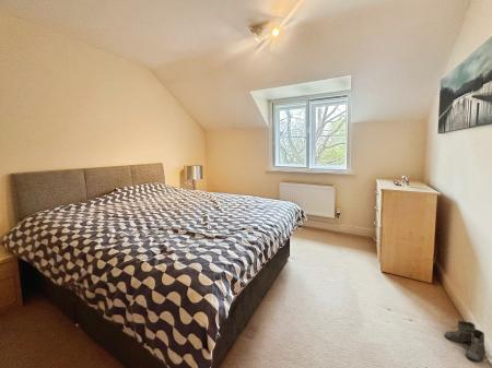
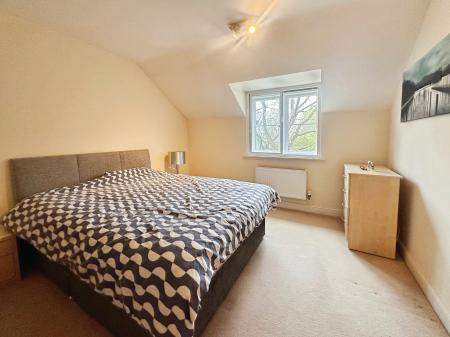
- boots [444,320,487,363]
